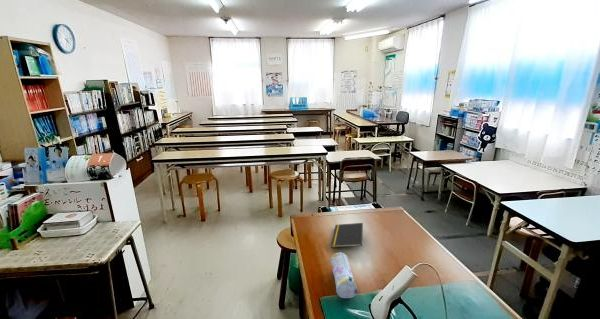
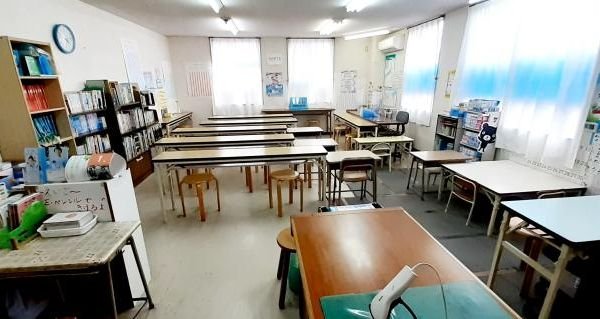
- notepad [330,222,364,249]
- pencil case [329,251,358,299]
